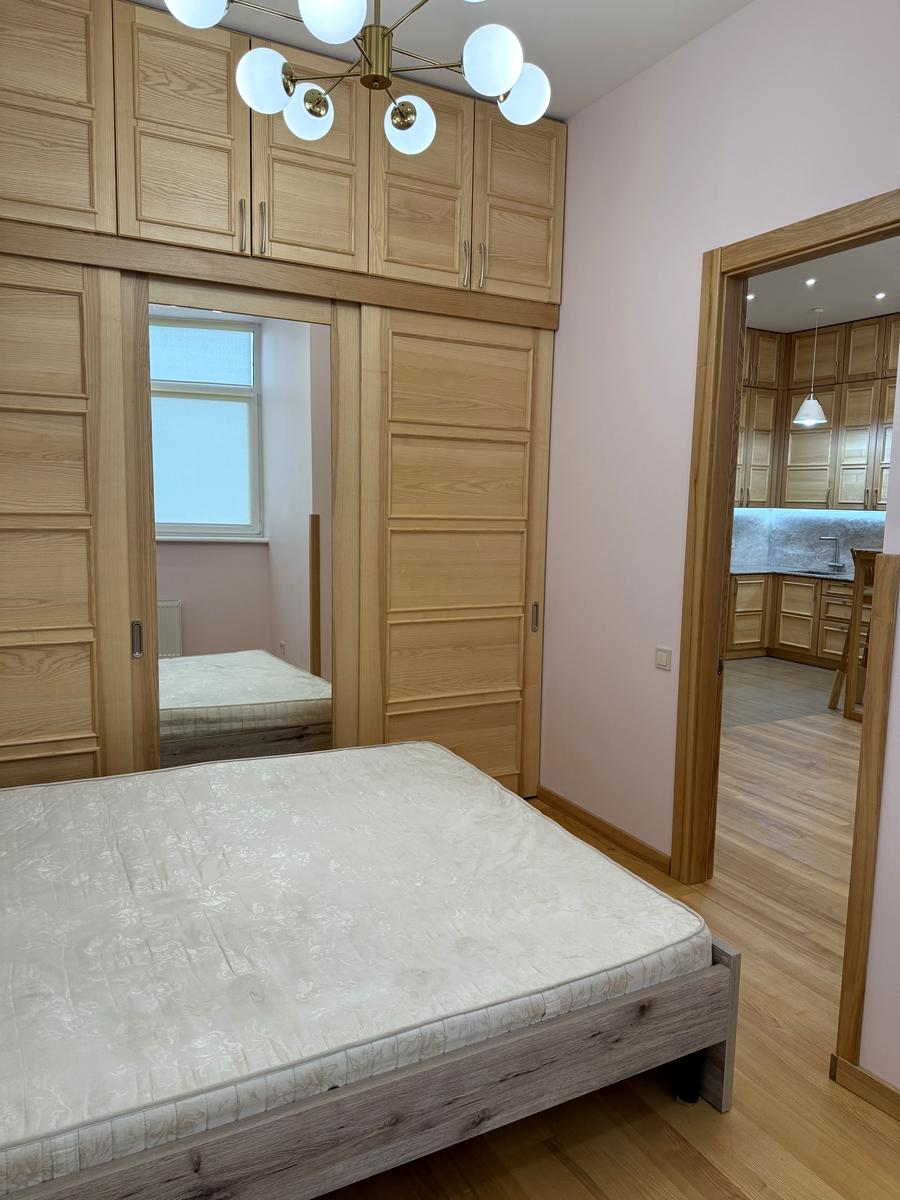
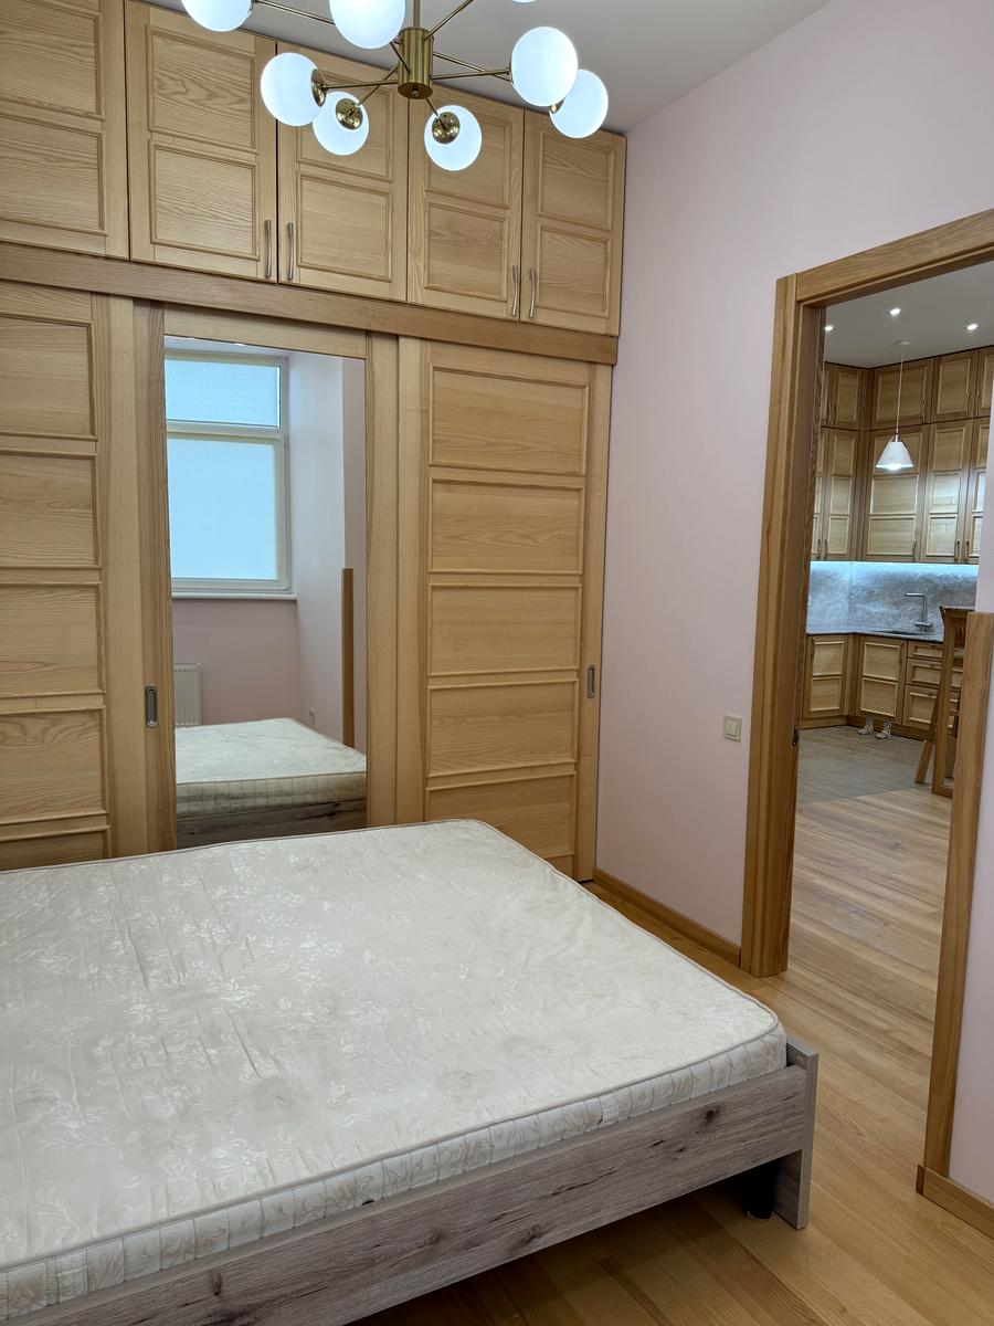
+ boots [856,716,892,739]
